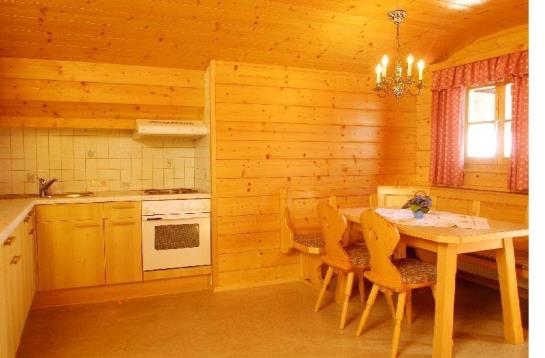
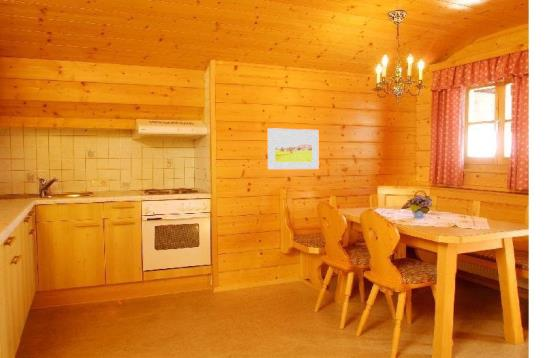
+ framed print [267,127,319,170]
